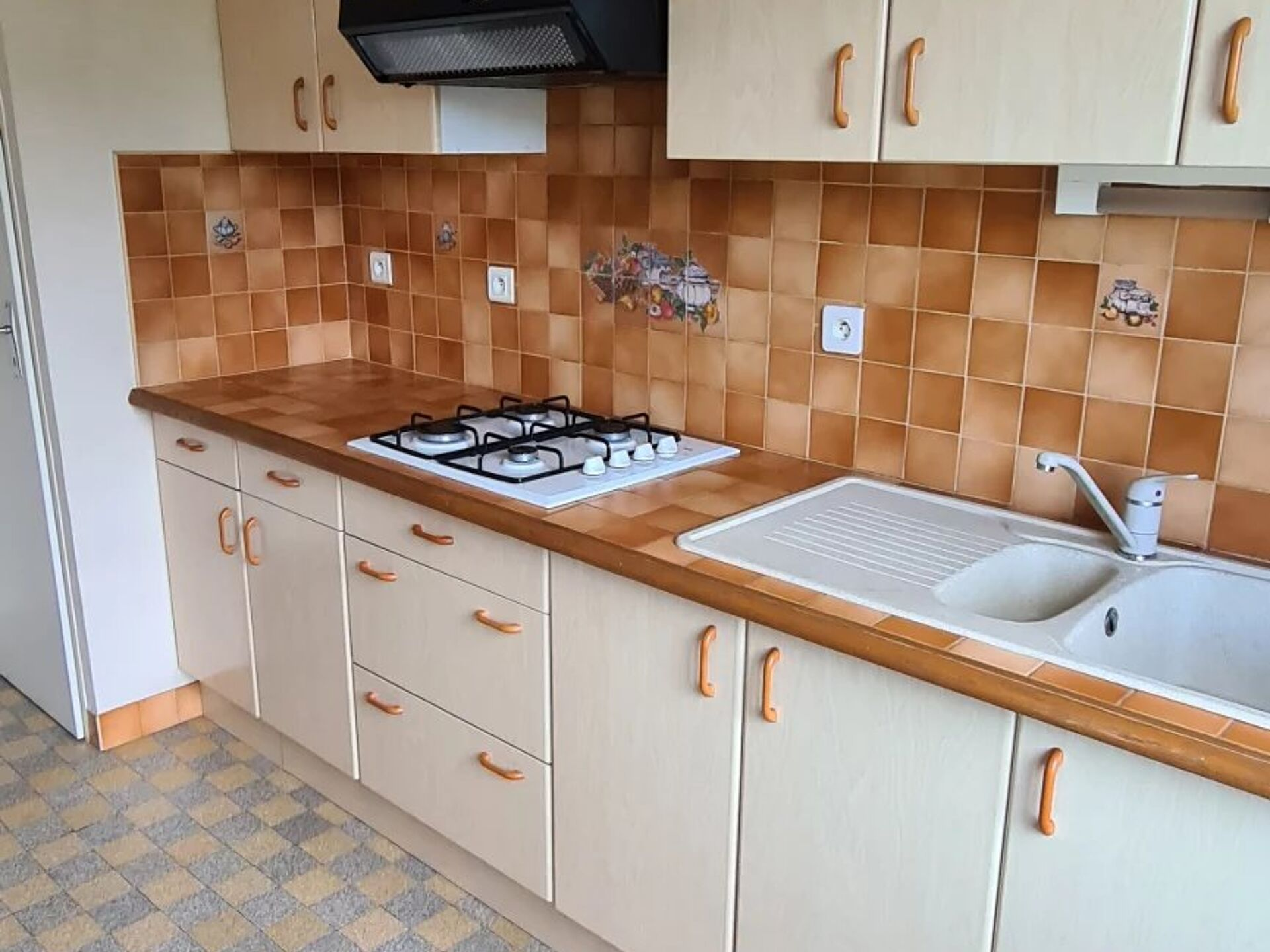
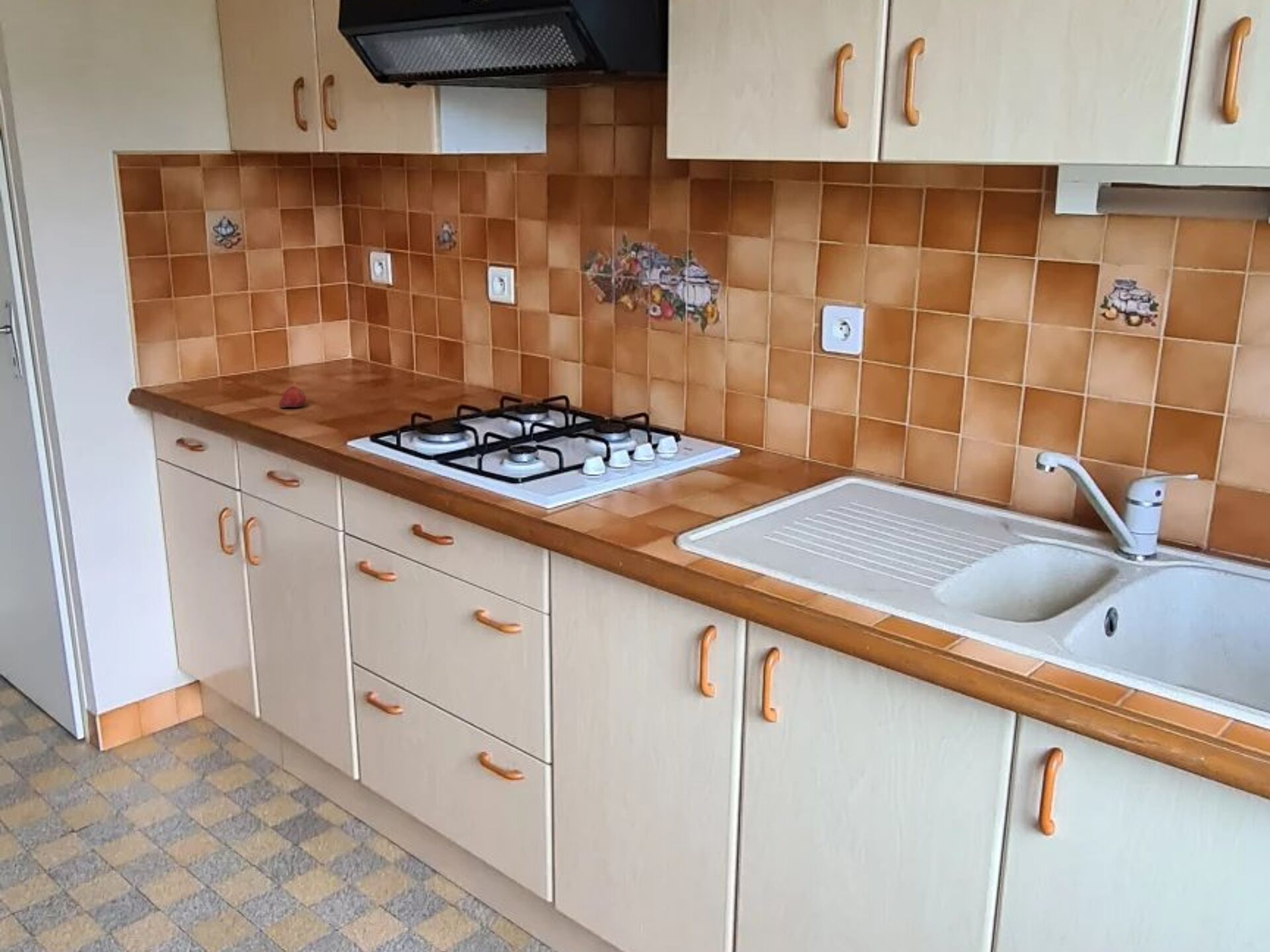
+ fruit [278,385,306,409]
